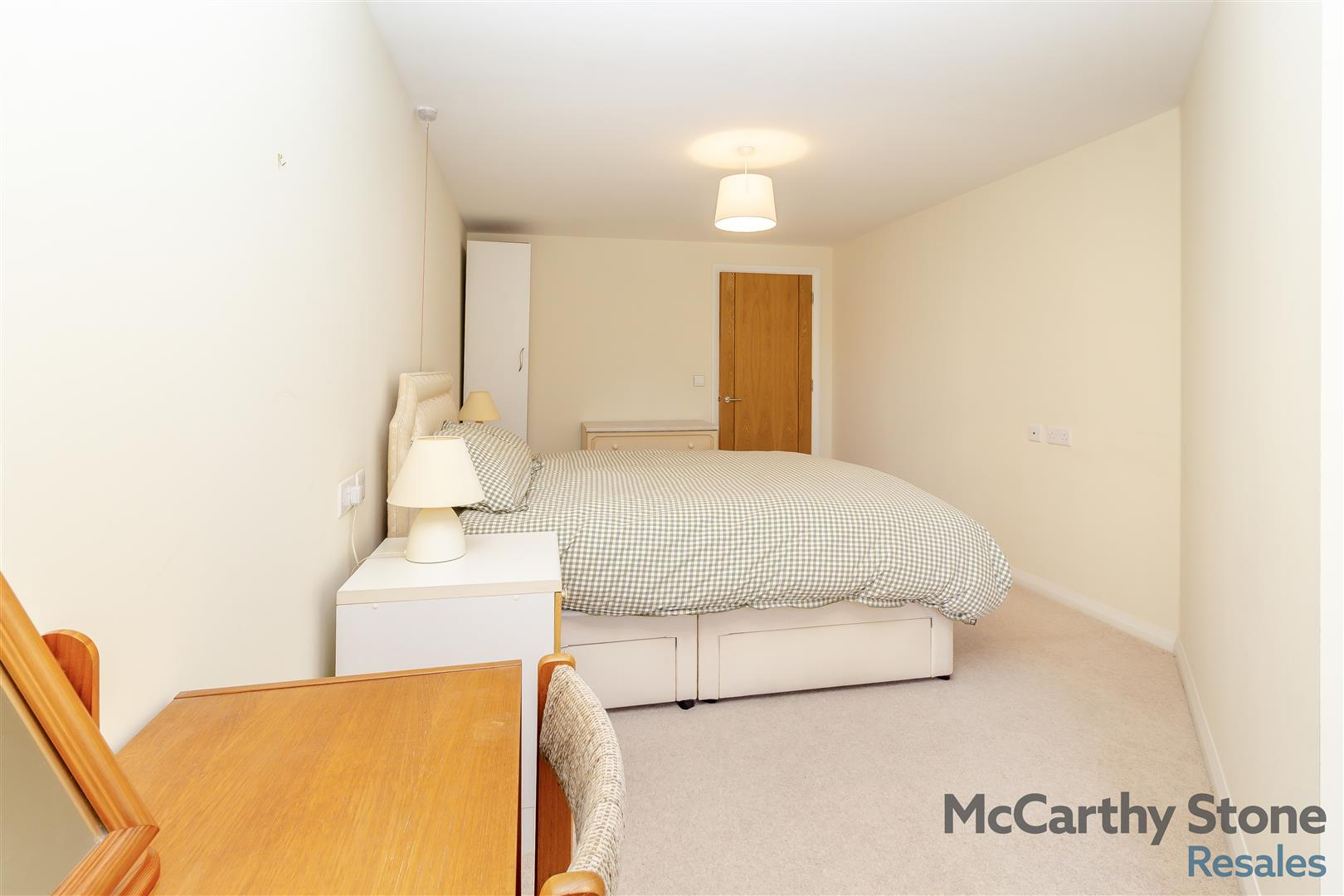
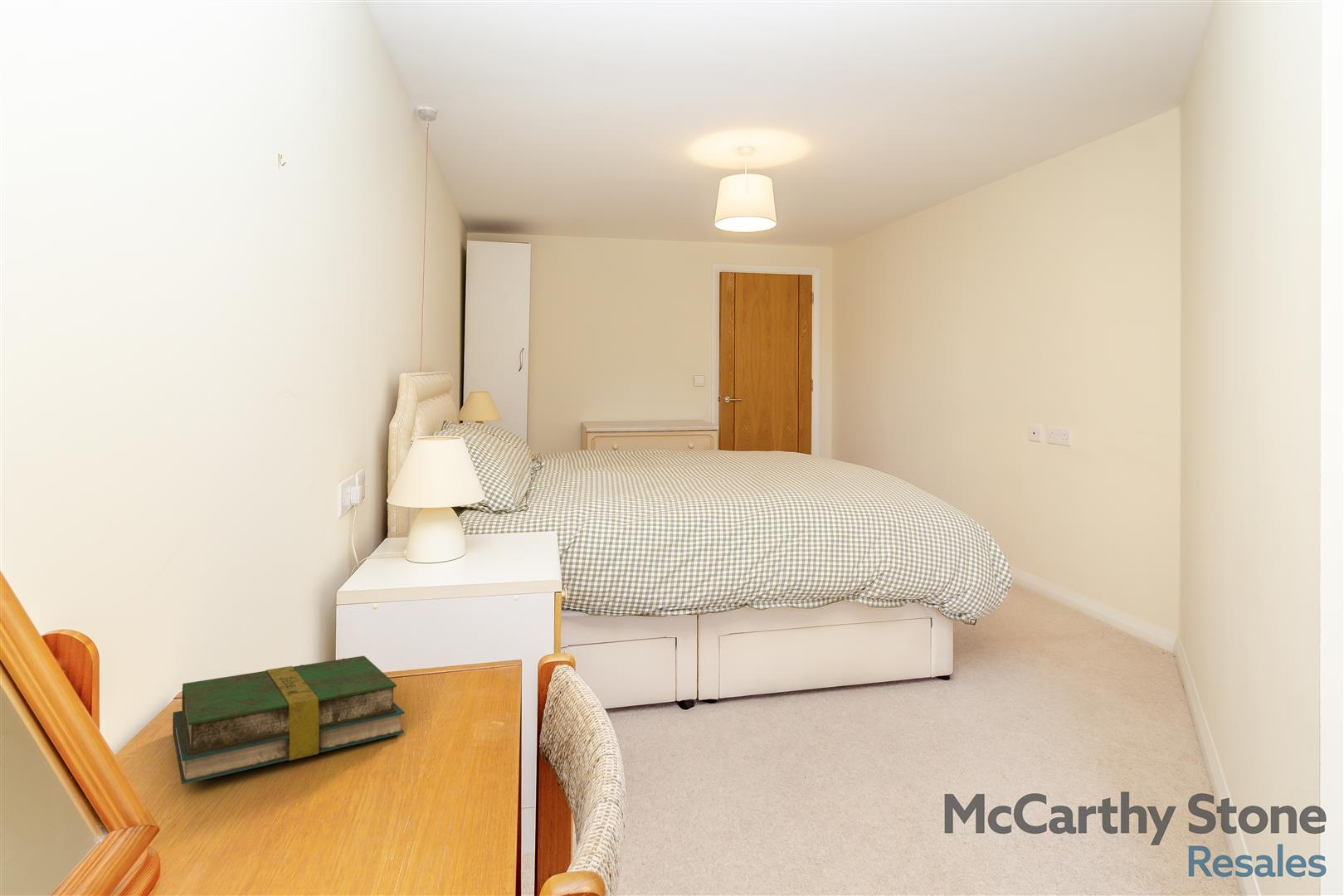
+ book [172,655,405,785]
